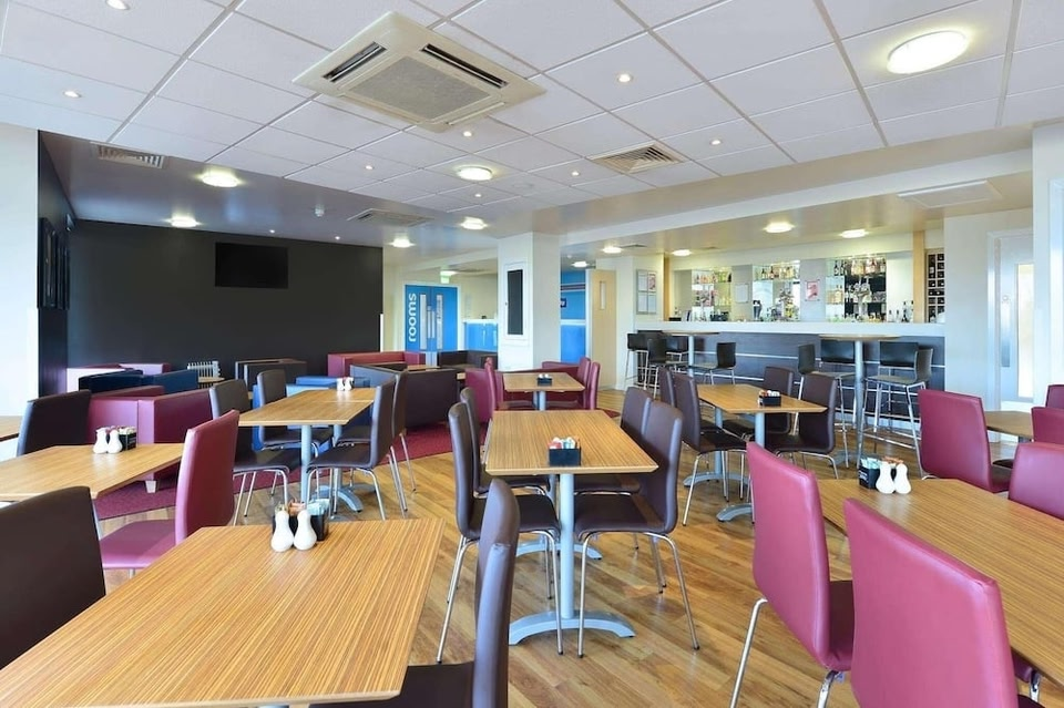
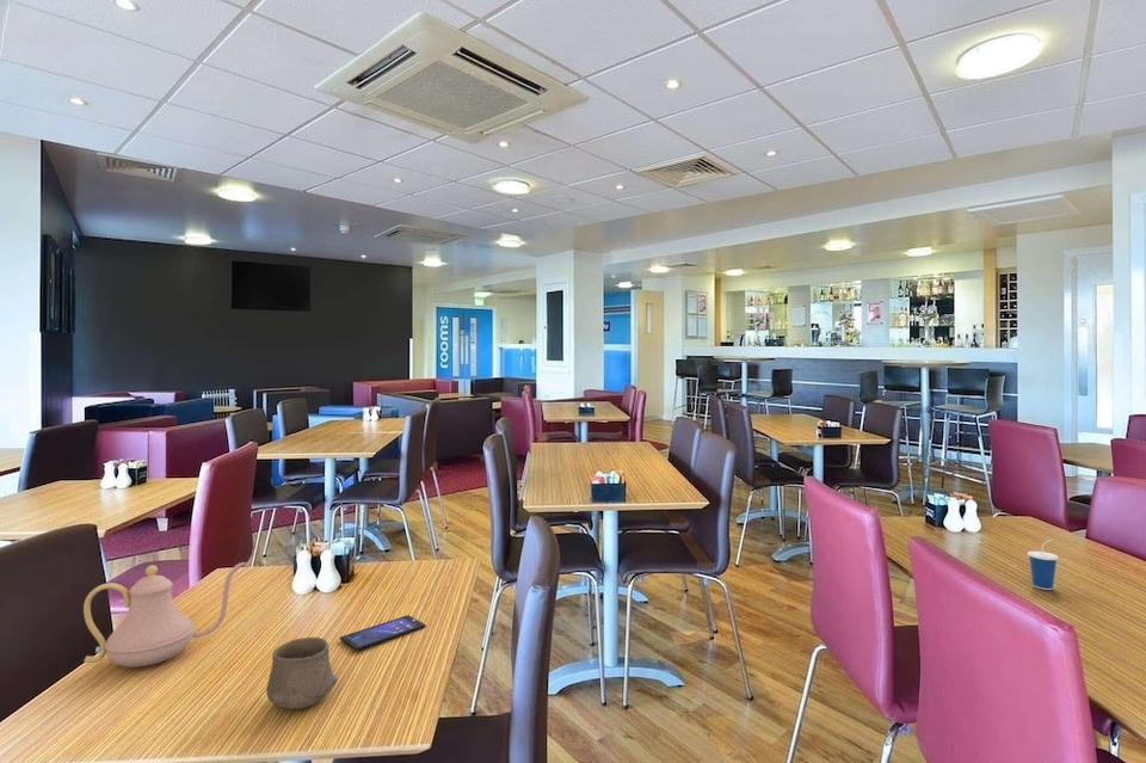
+ cup [265,636,339,710]
+ teapot [82,561,248,669]
+ cup [1027,537,1060,591]
+ smartphone [339,614,427,652]
